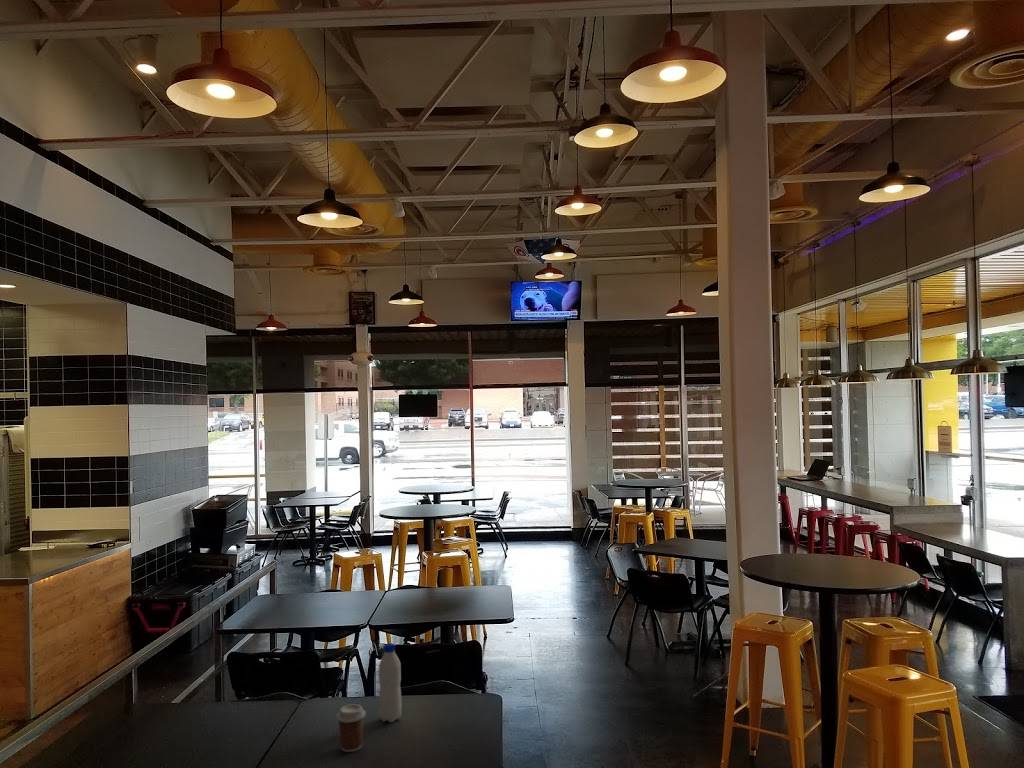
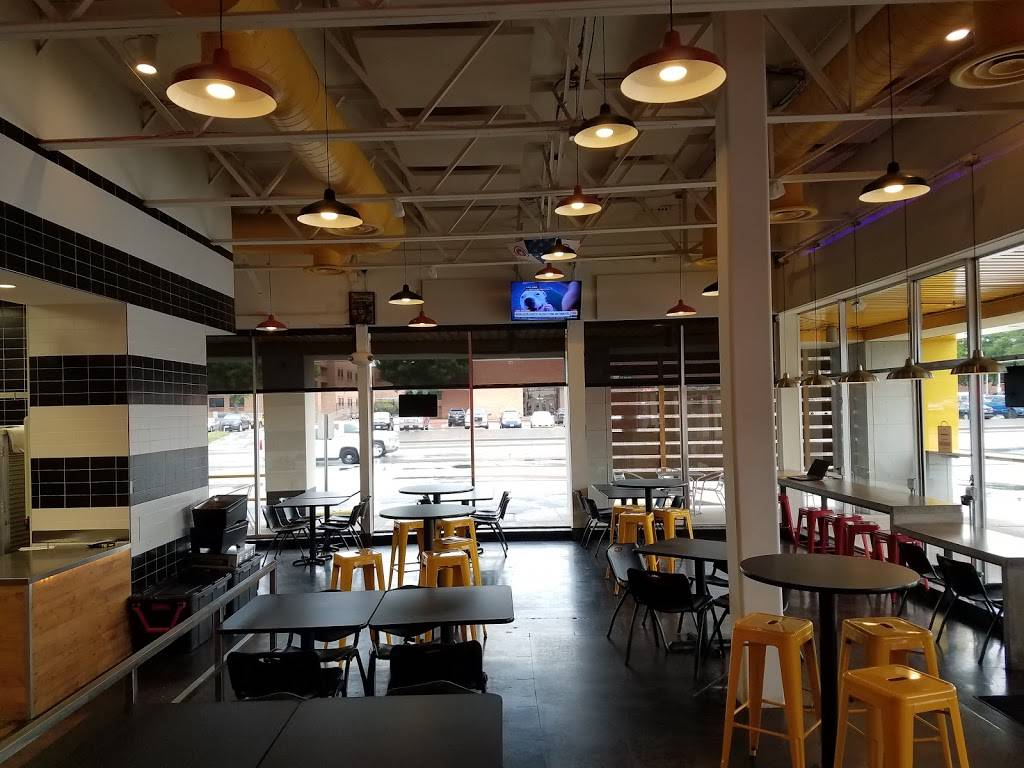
- coffee cup [335,703,367,753]
- water bottle [378,642,403,723]
